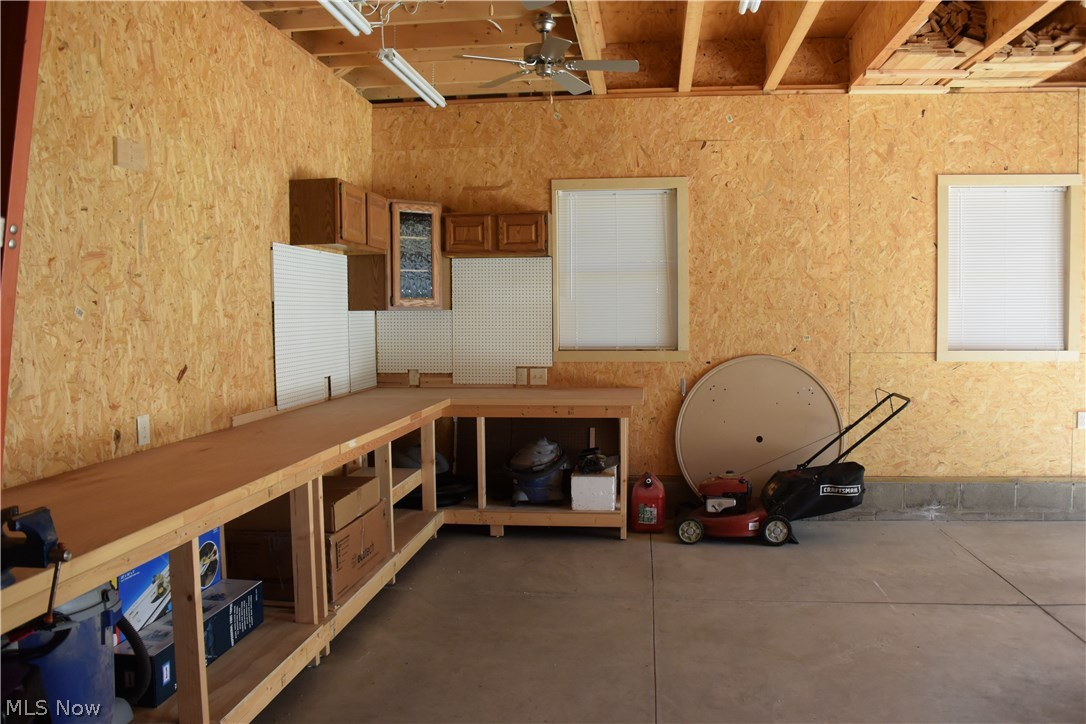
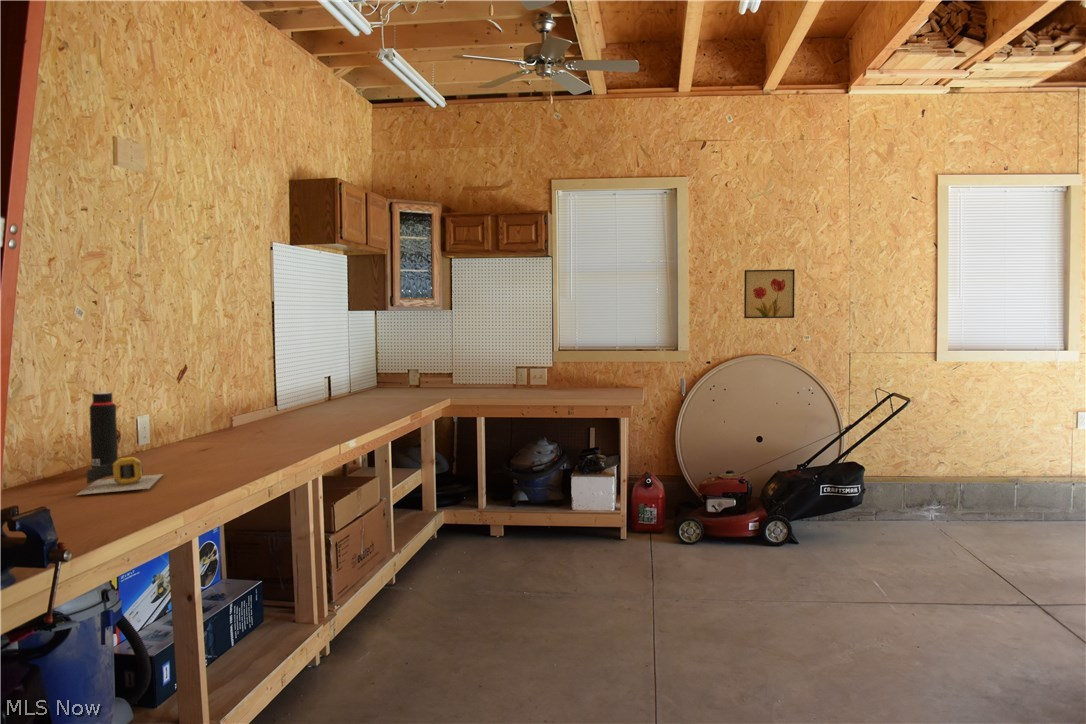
+ wall art [743,268,796,319]
+ water bottle [89,391,119,469]
+ wristwatch [75,456,164,496]
